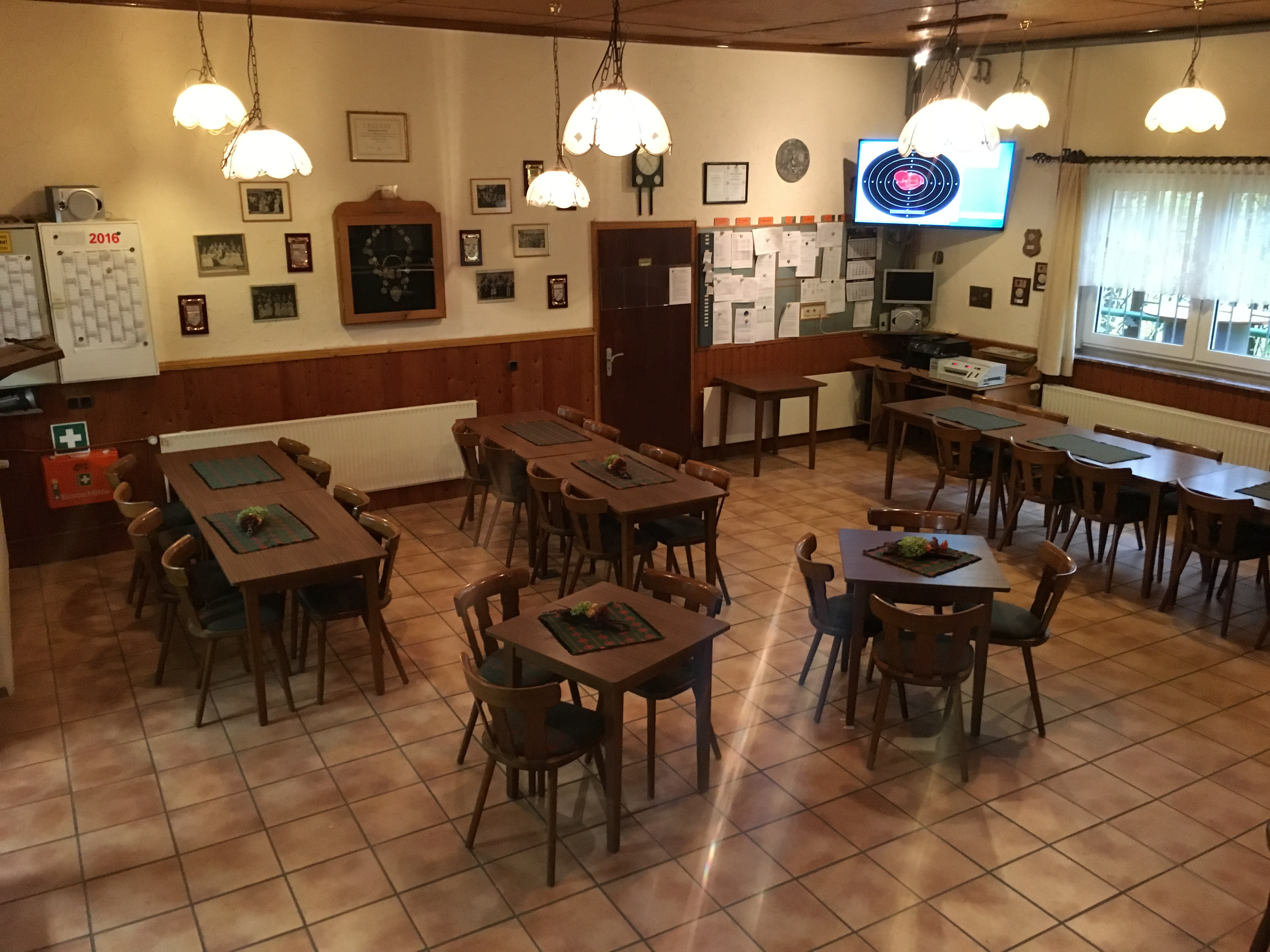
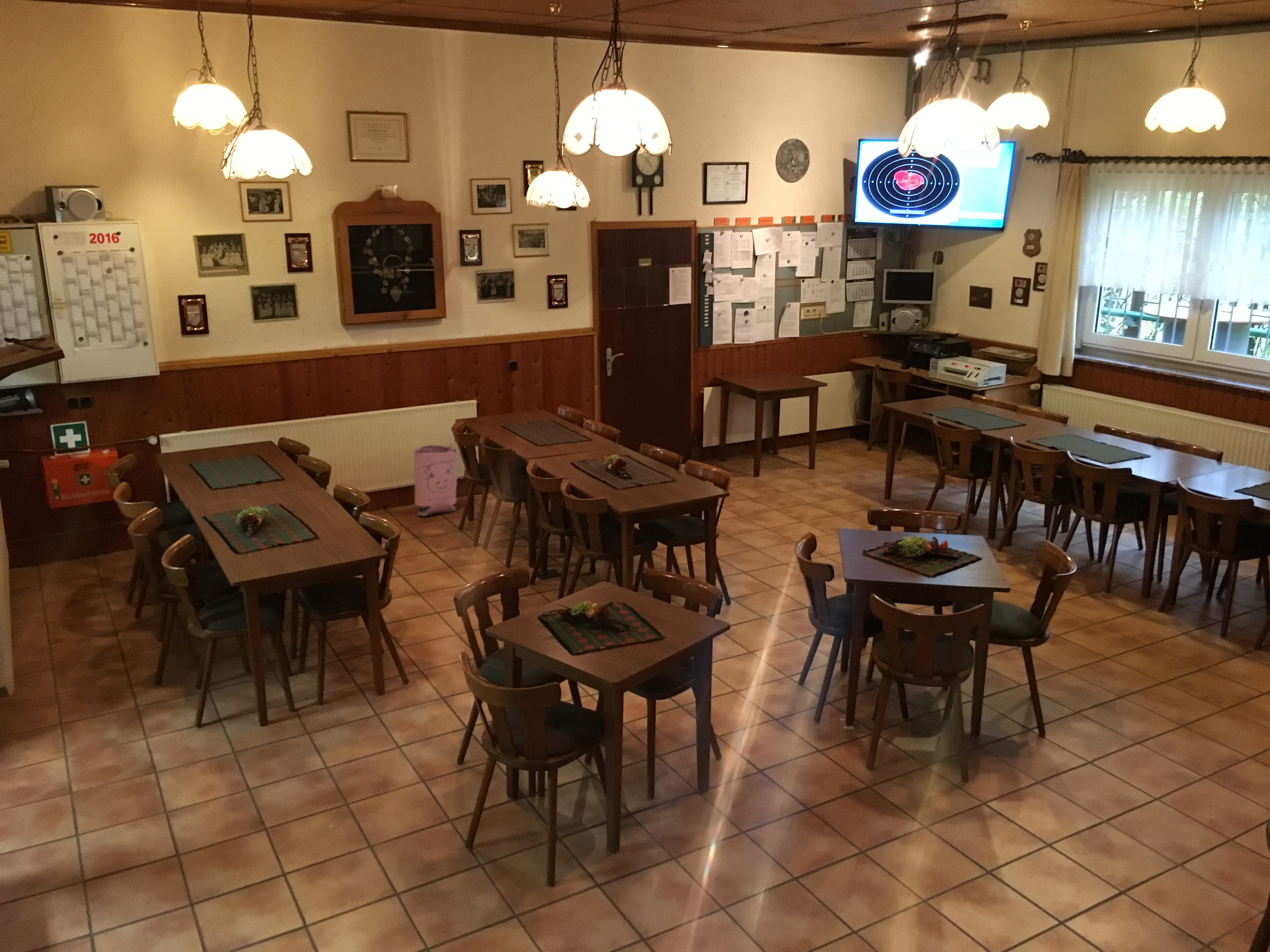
+ bag [414,445,458,517]
